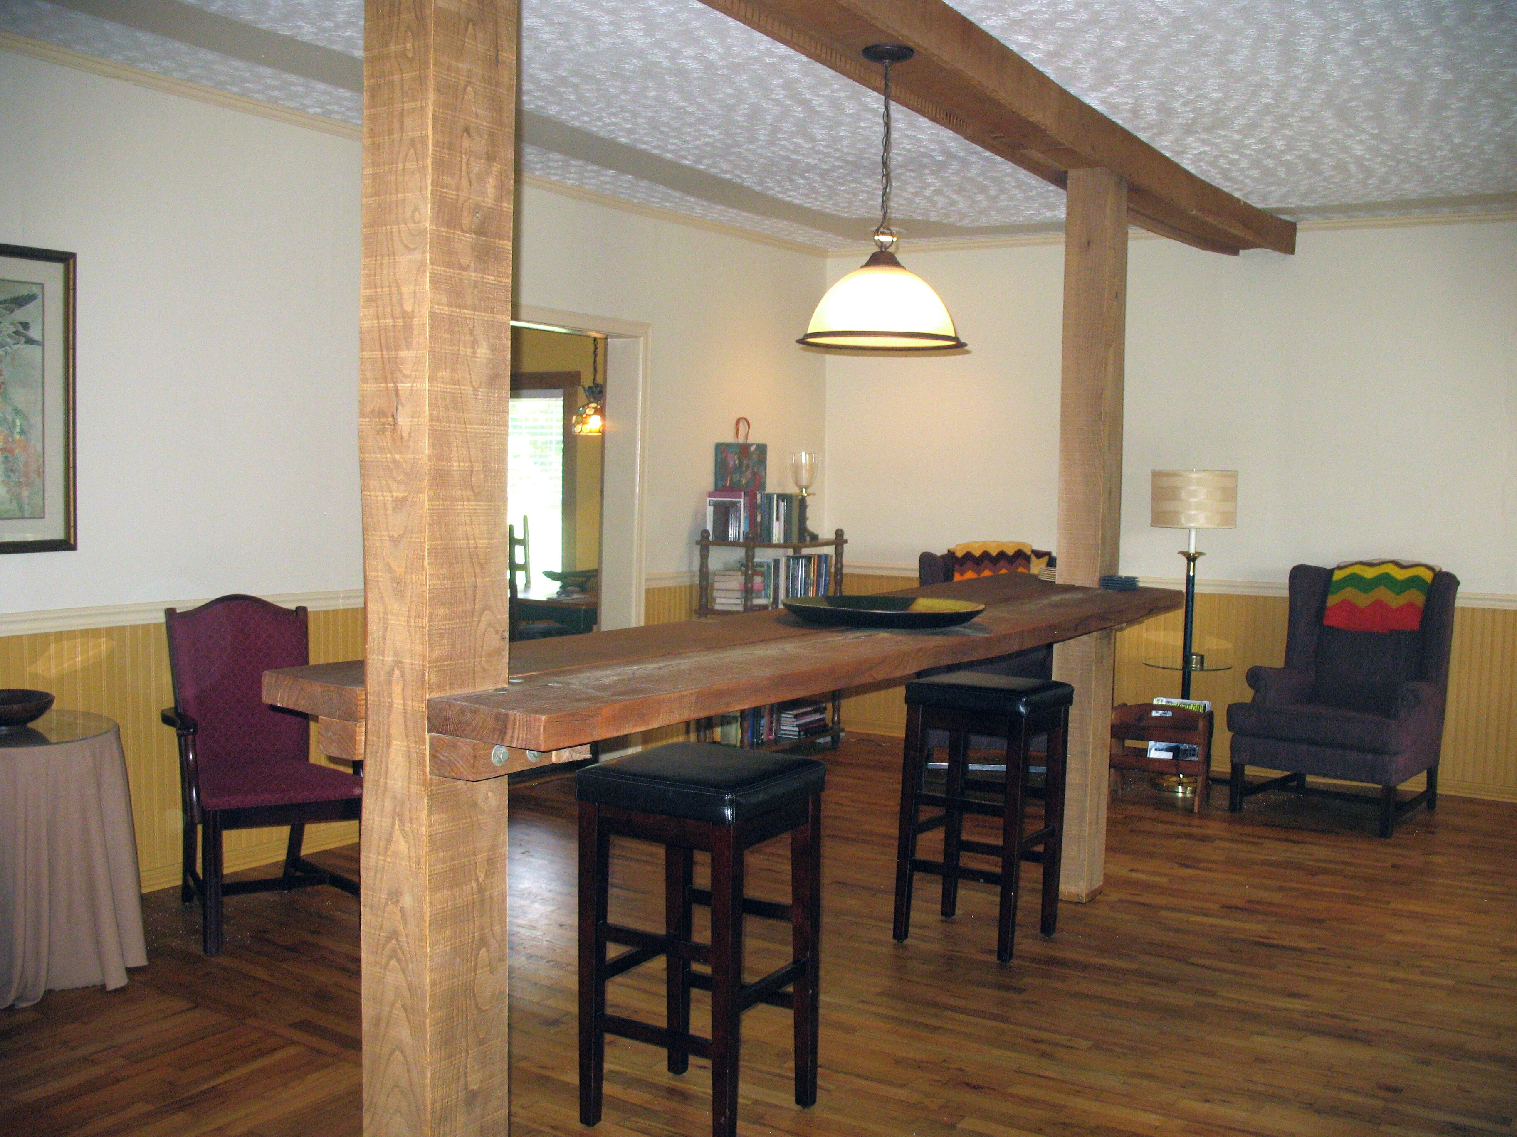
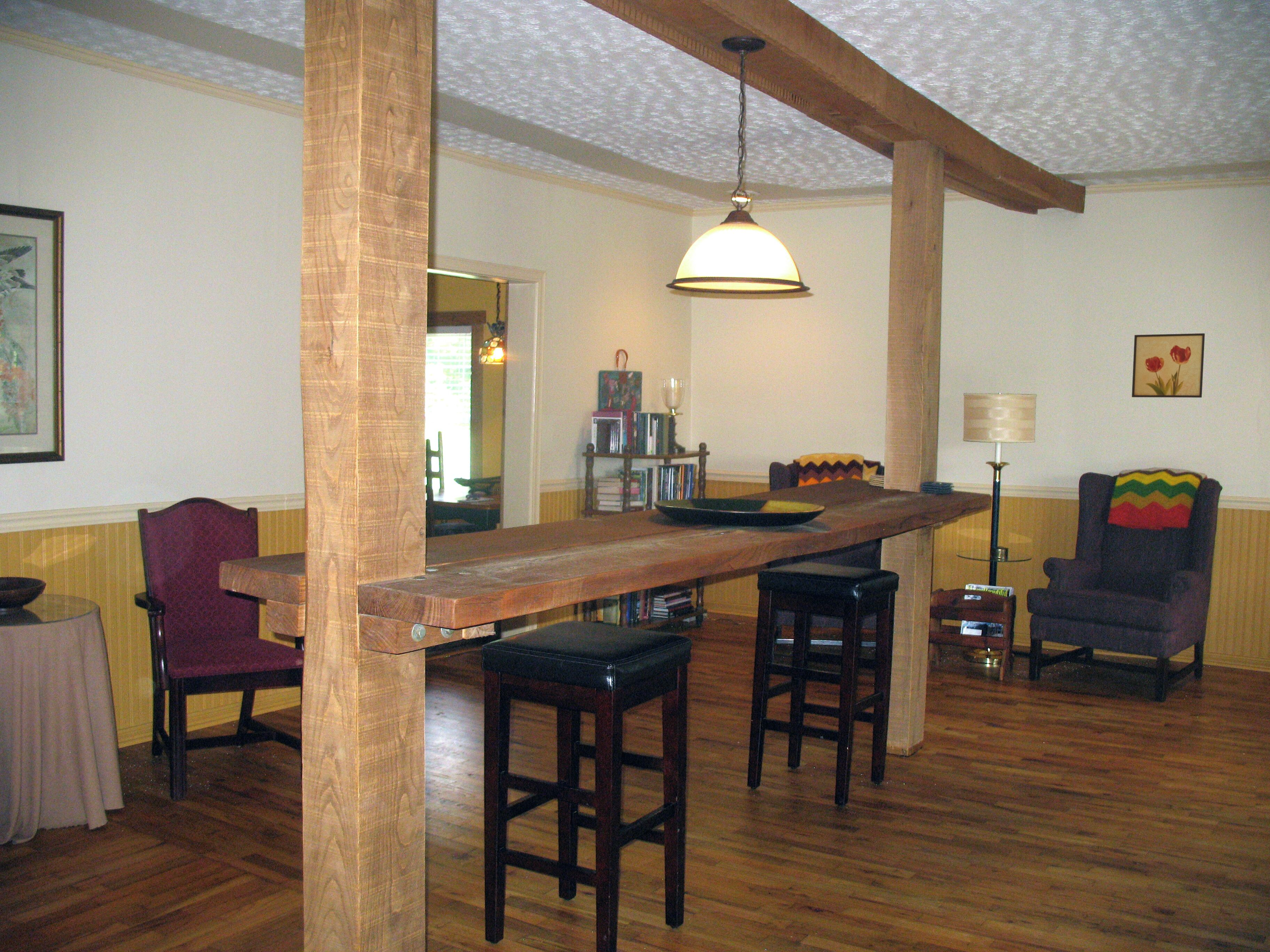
+ wall art [1131,333,1205,398]
